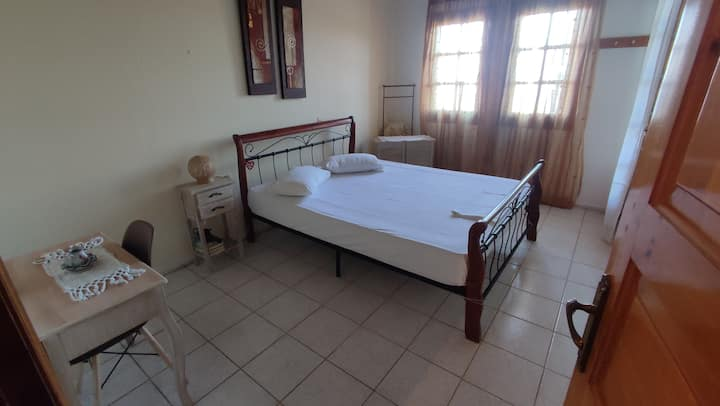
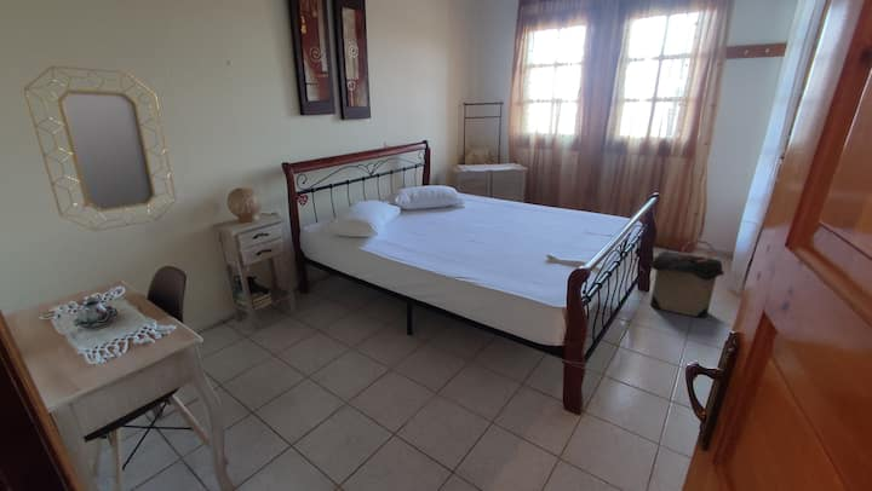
+ home mirror [23,64,177,232]
+ laundry hamper [648,239,725,318]
